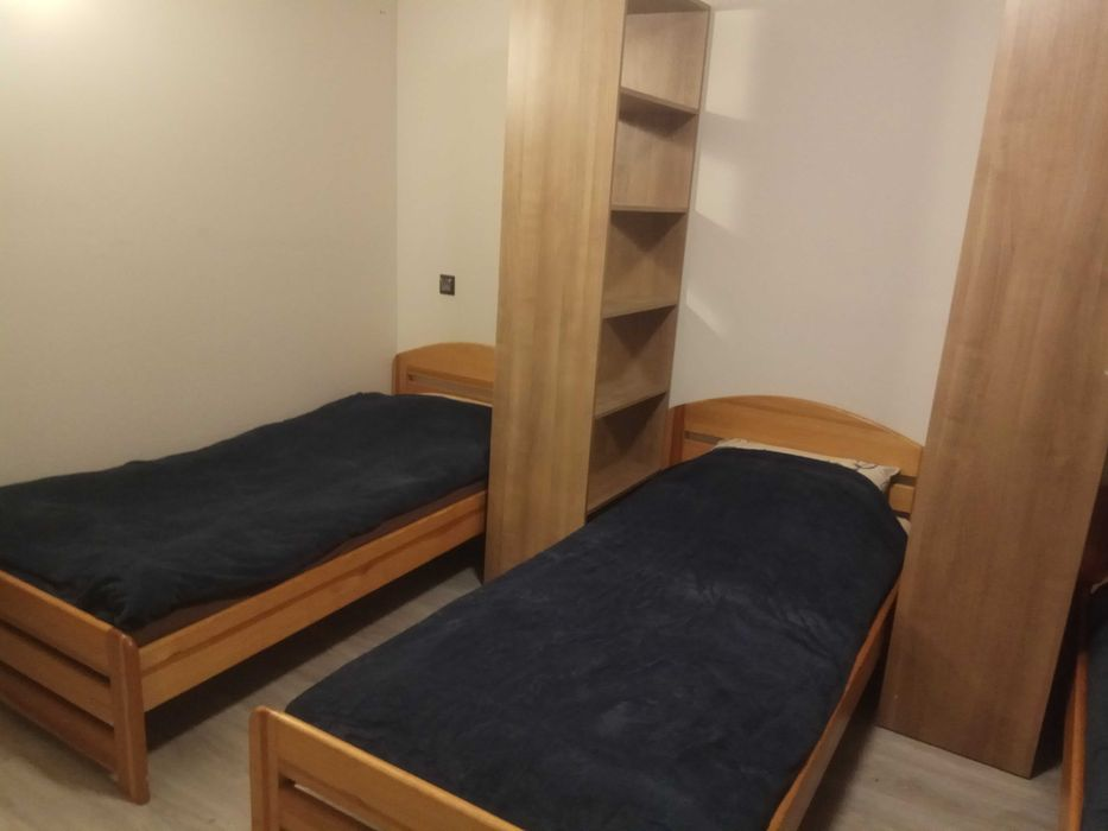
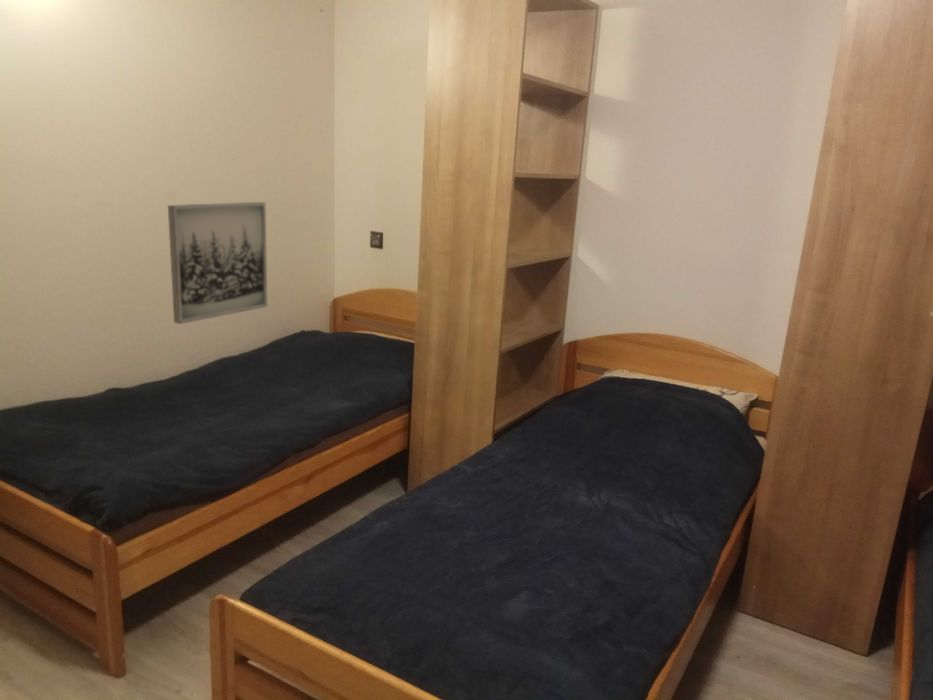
+ wall art [167,201,268,325]
